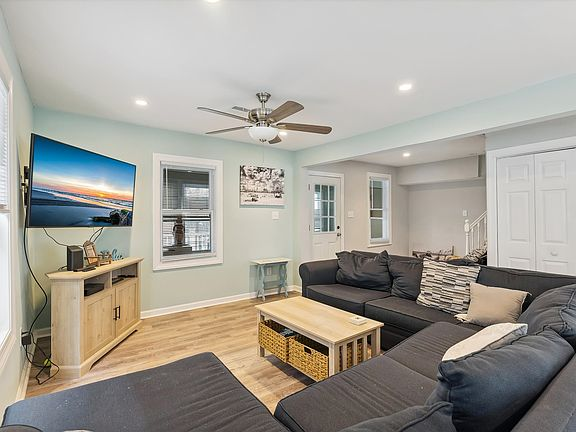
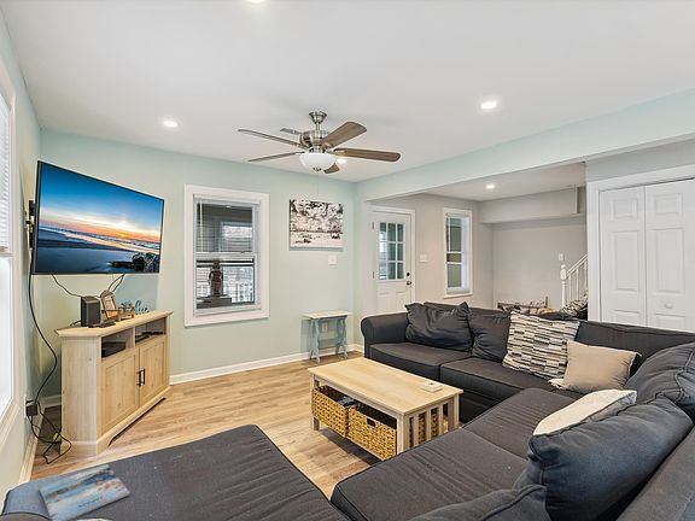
+ magazine [37,463,130,521]
